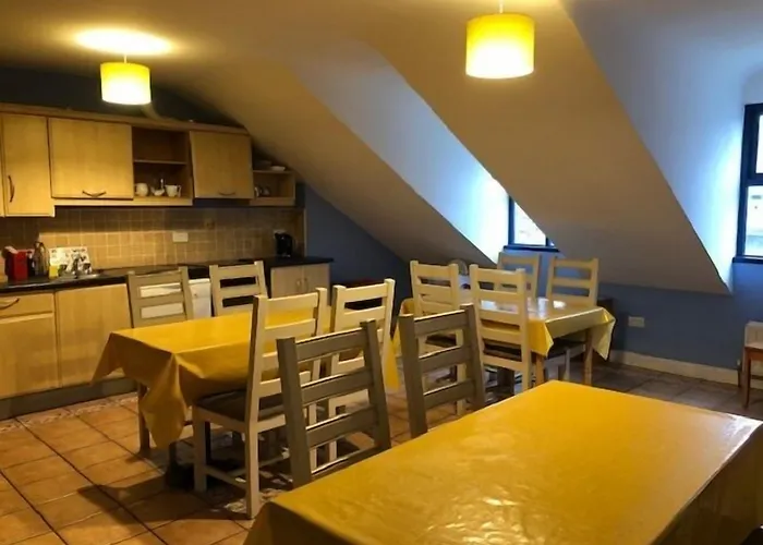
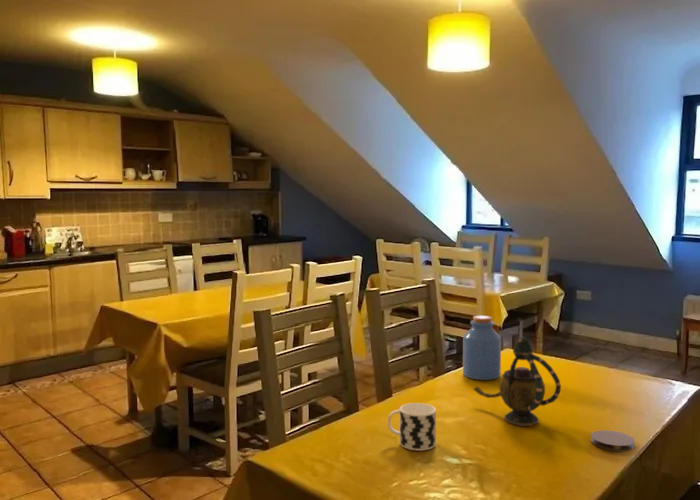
+ cup [387,402,437,452]
+ jar [462,315,502,381]
+ coaster [590,429,636,452]
+ teapot [472,335,562,427]
